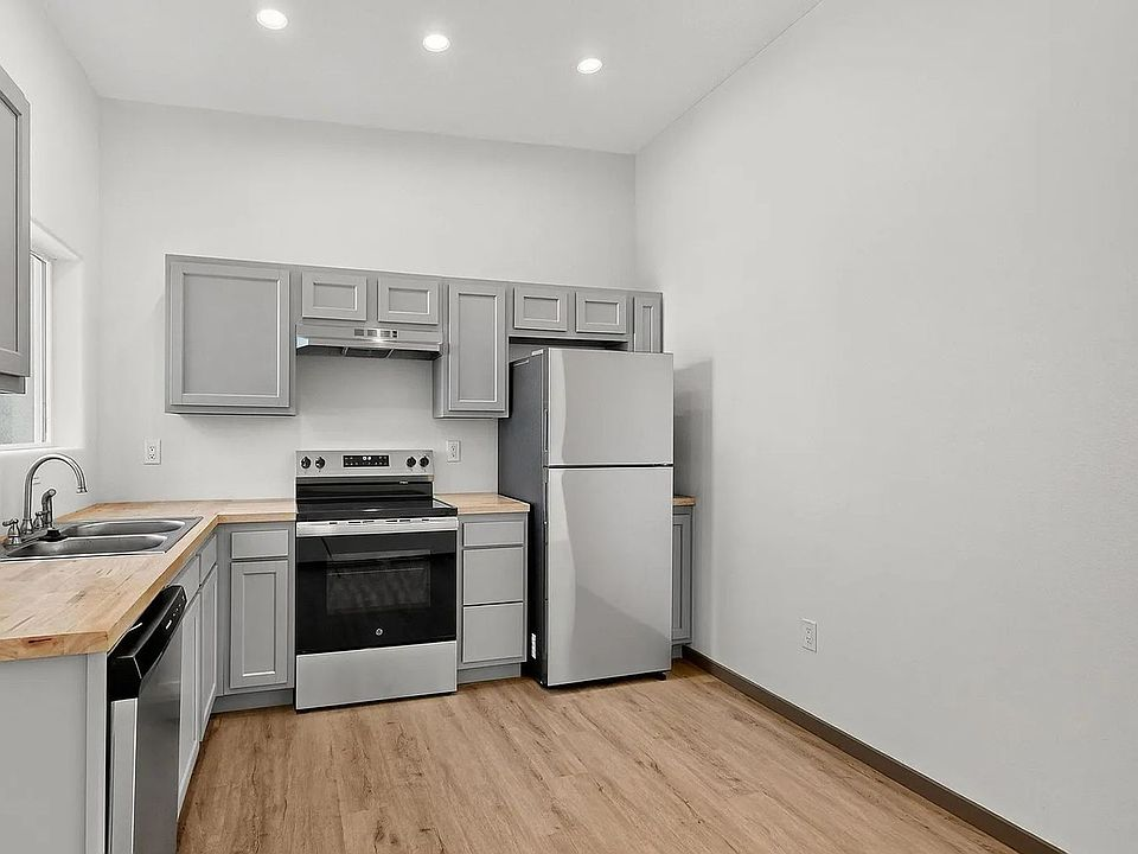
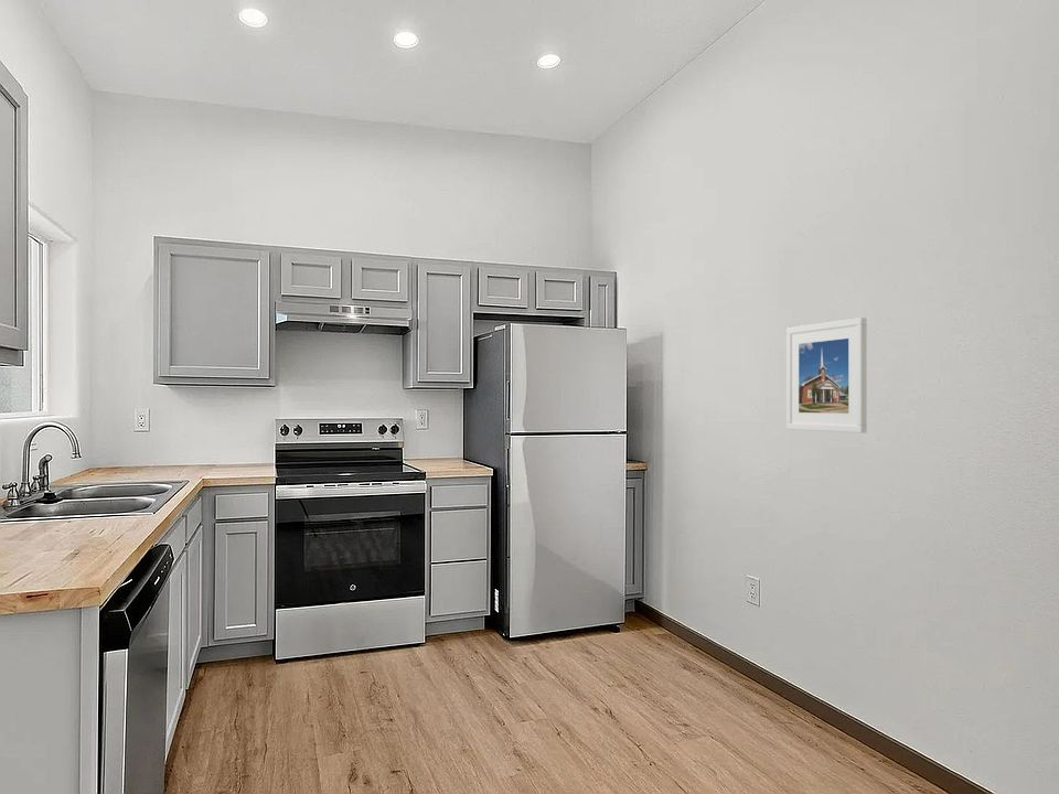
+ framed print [785,316,867,434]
